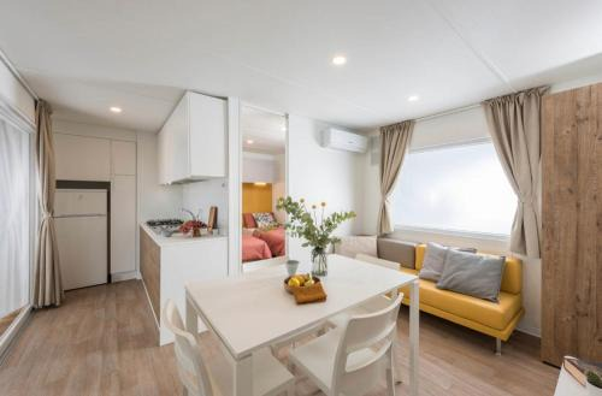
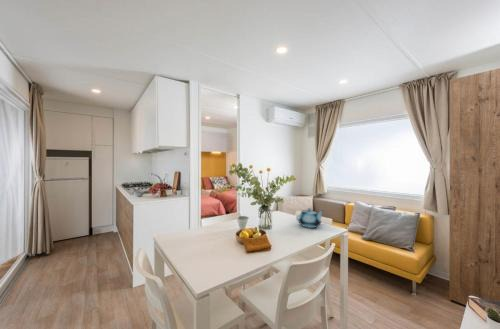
+ teapot [295,207,325,229]
